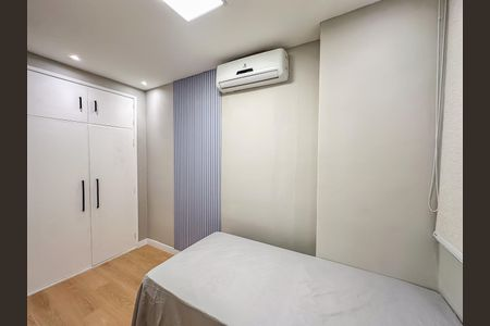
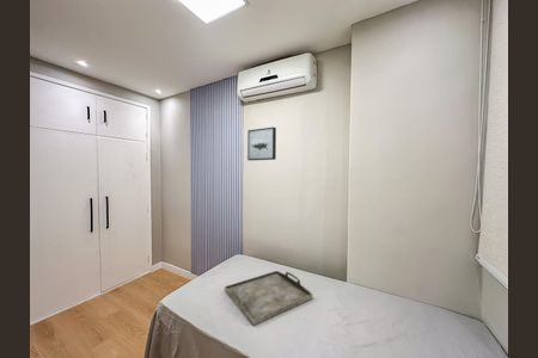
+ serving tray [224,270,313,327]
+ wall art [246,126,277,161]
